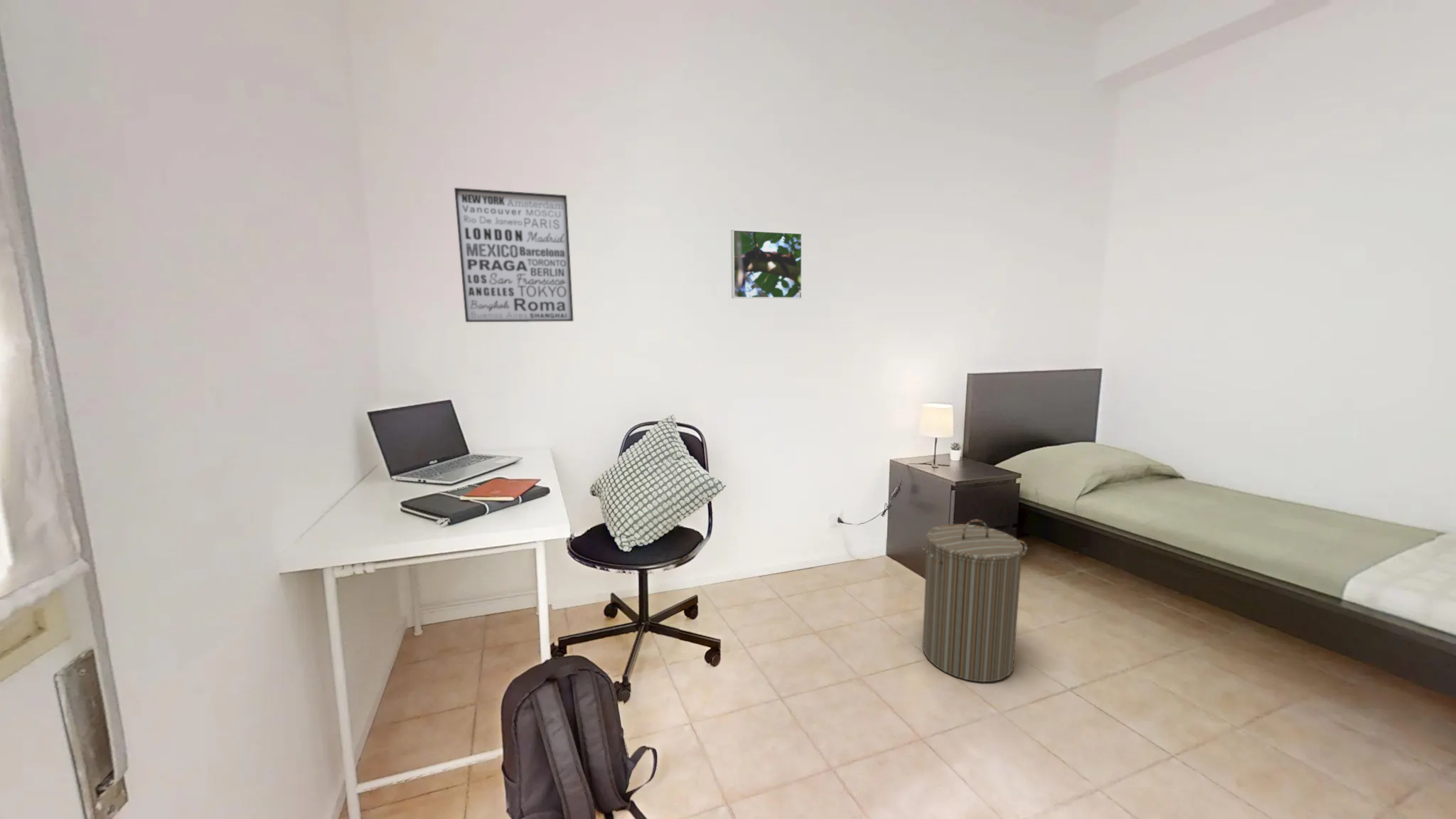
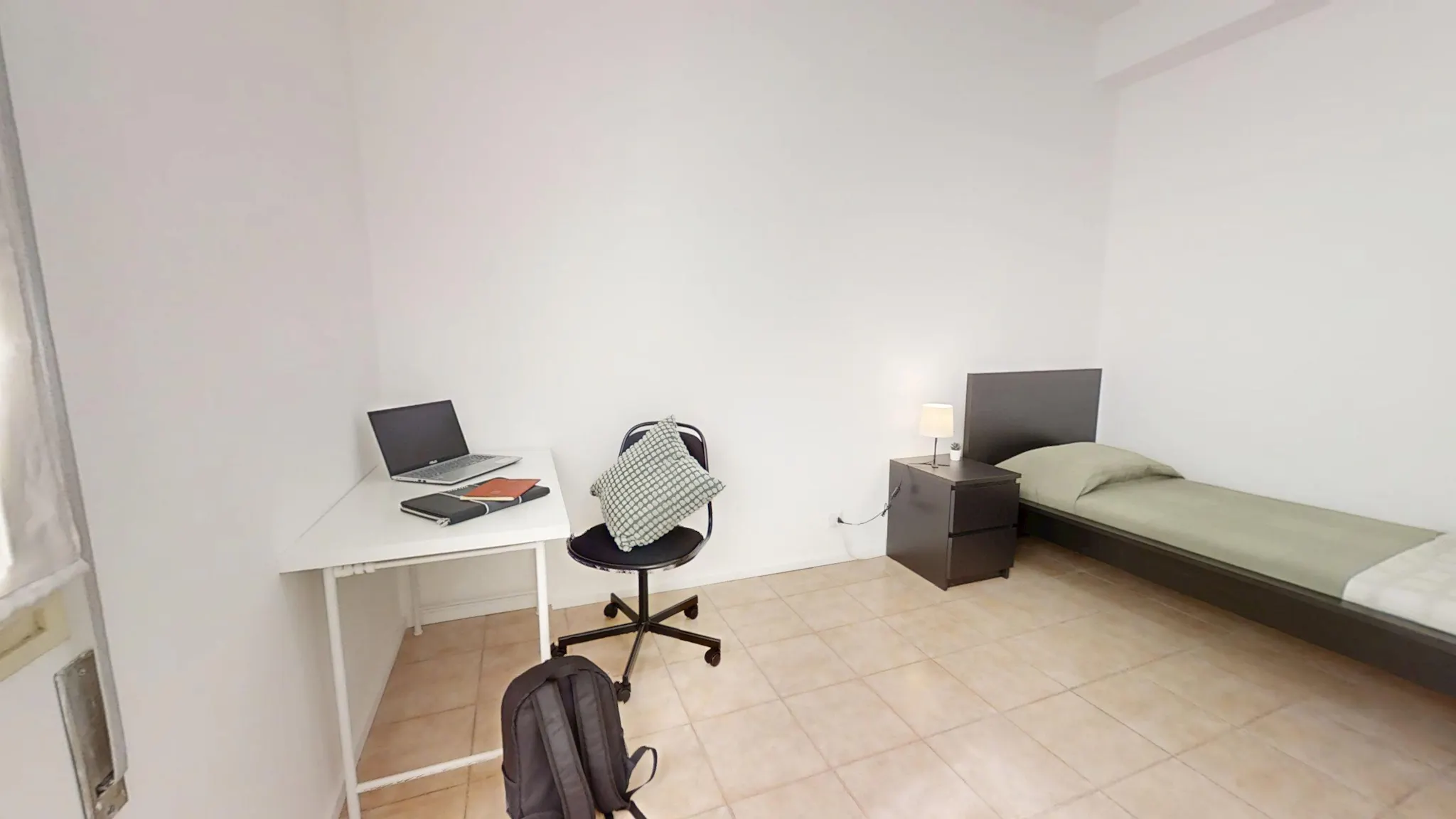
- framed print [730,229,803,299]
- laundry hamper [920,518,1028,683]
- wall art [454,187,574,323]
